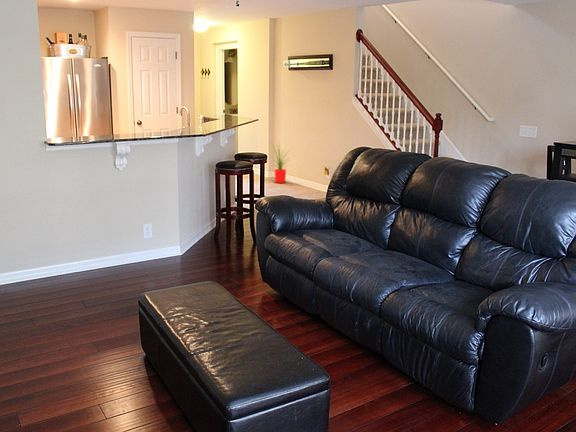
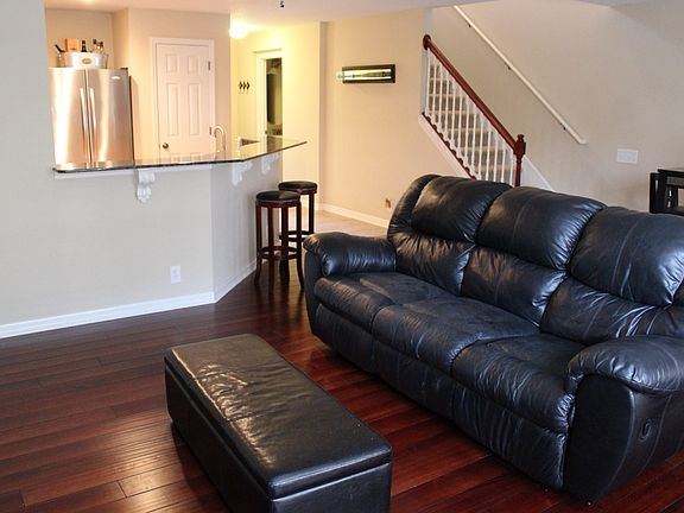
- house plant [268,140,295,184]
